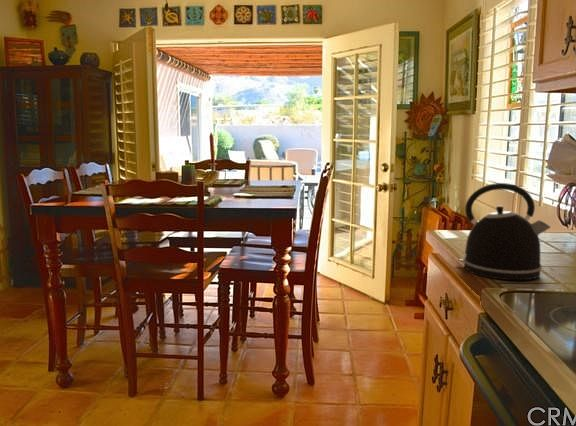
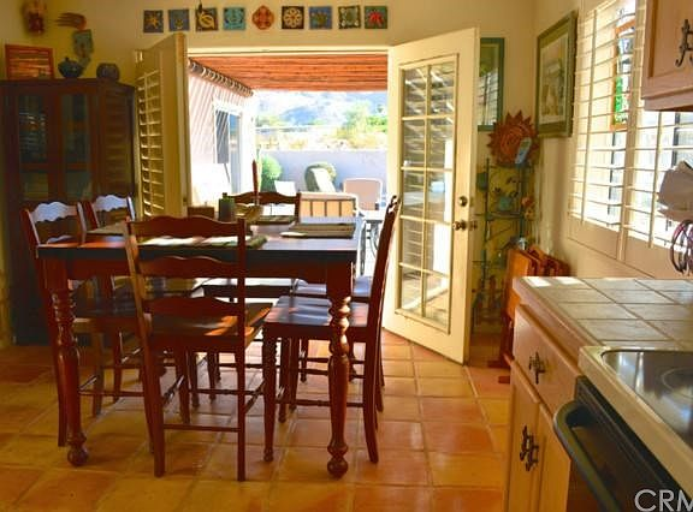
- kettle [457,182,552,281]
